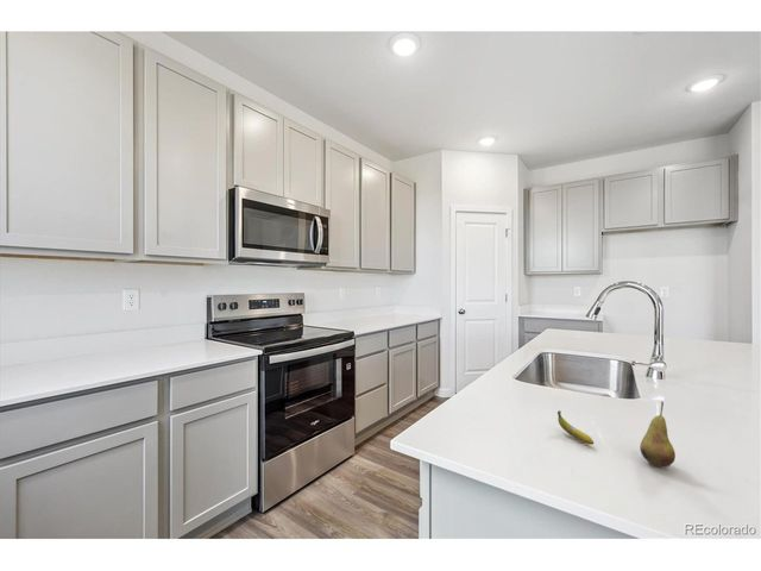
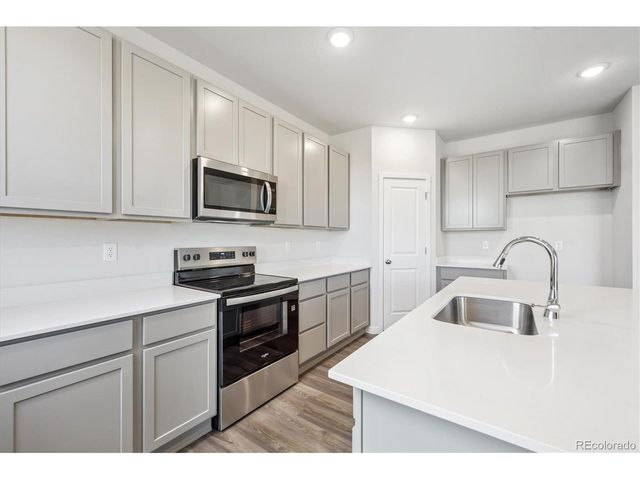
- fruit [556,409,595,445]
- fruit [639,401,677,469]
